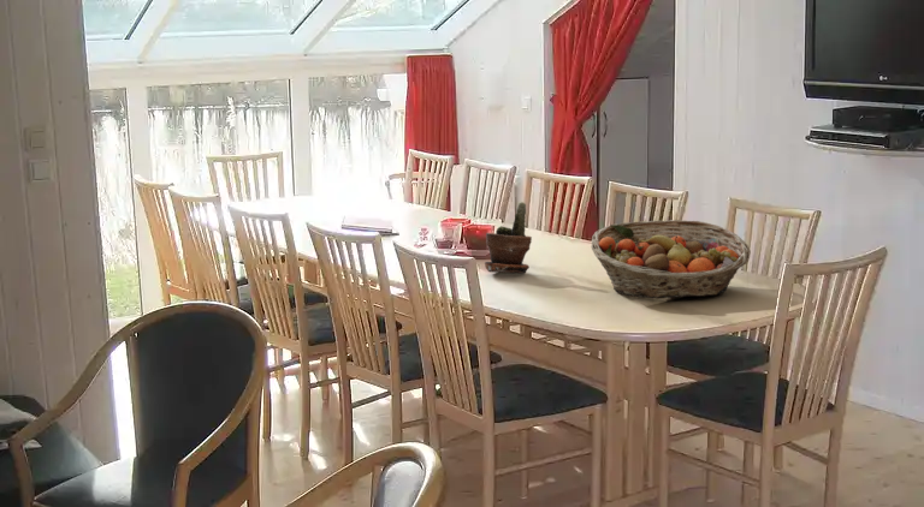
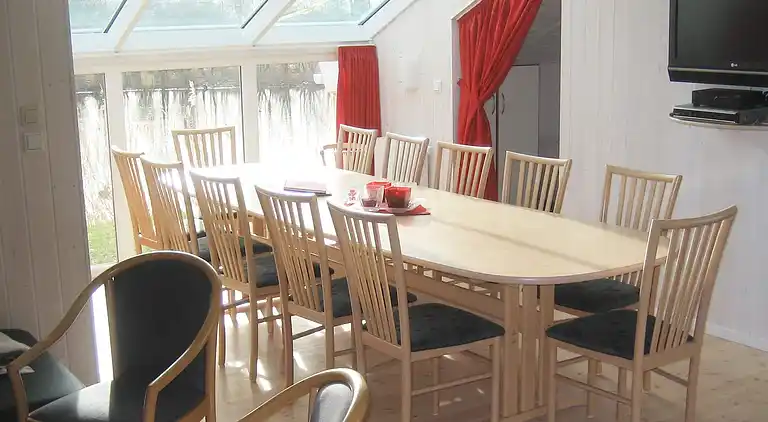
- fruit basket [590,219,752,299]
- potted plant [484,201,533,274]
